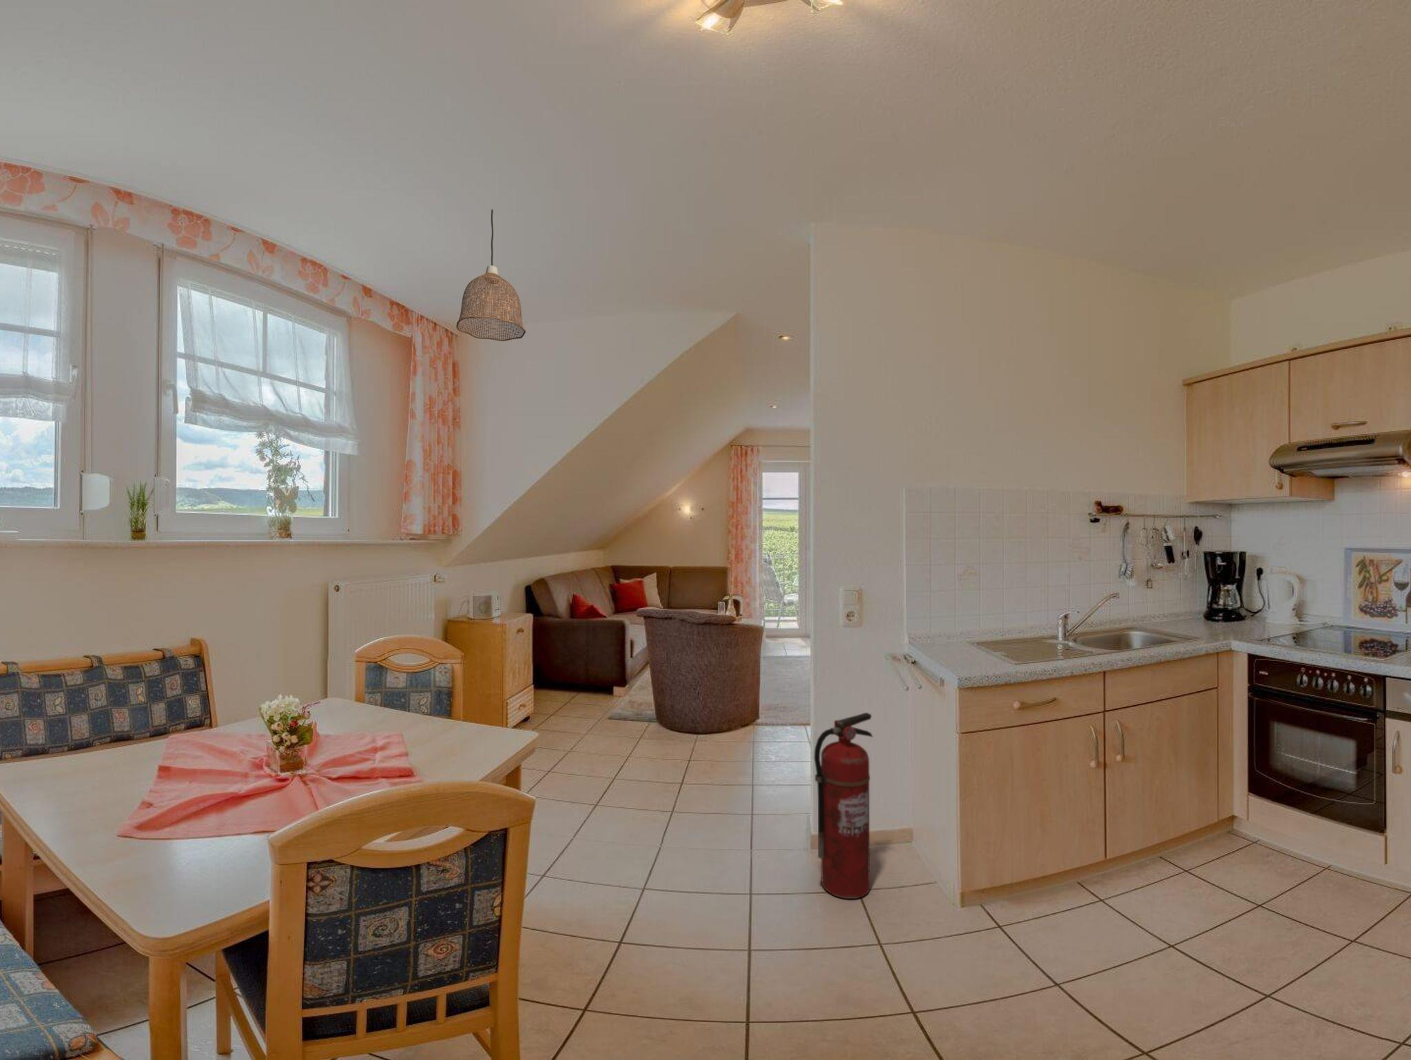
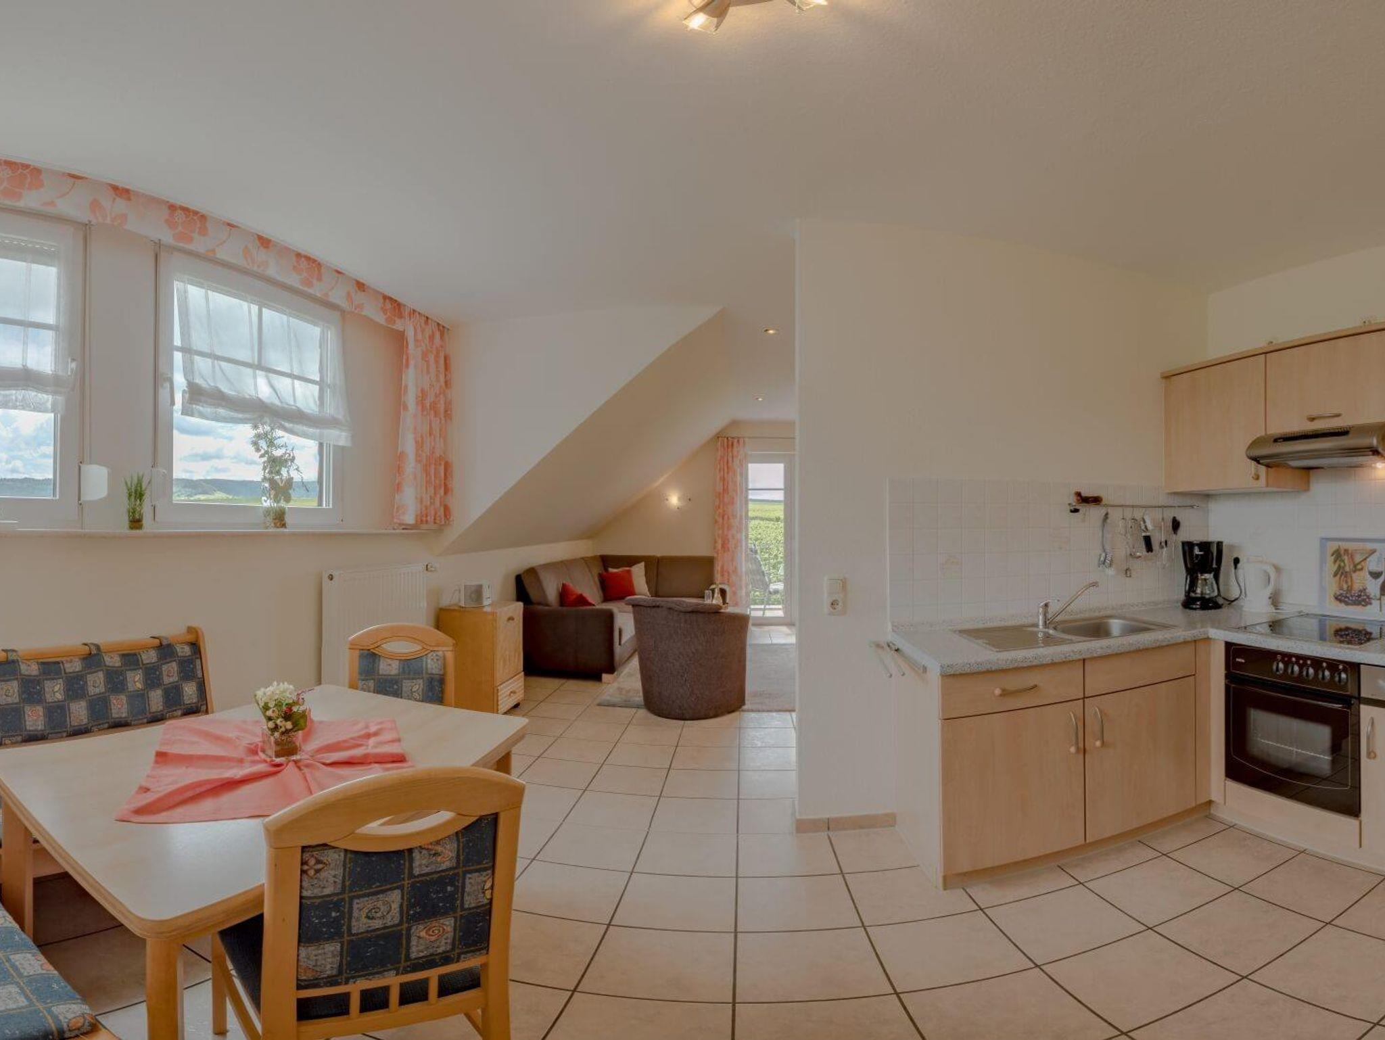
- pendant lamp [455,209,526,342]
- fire extinguisher [813,711,874,900]
